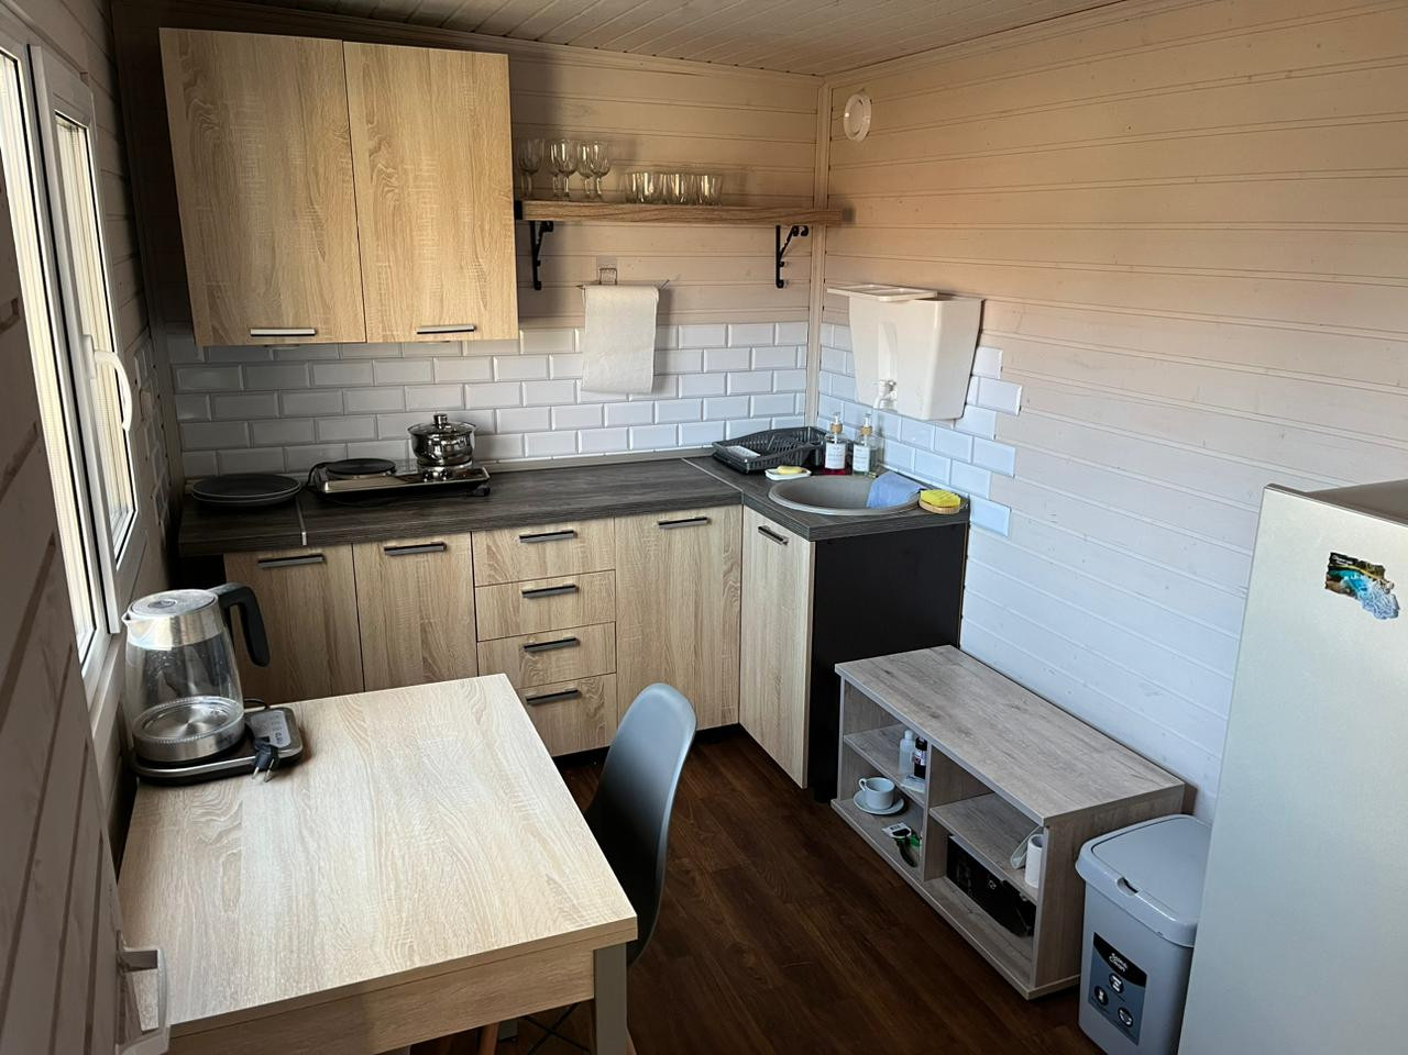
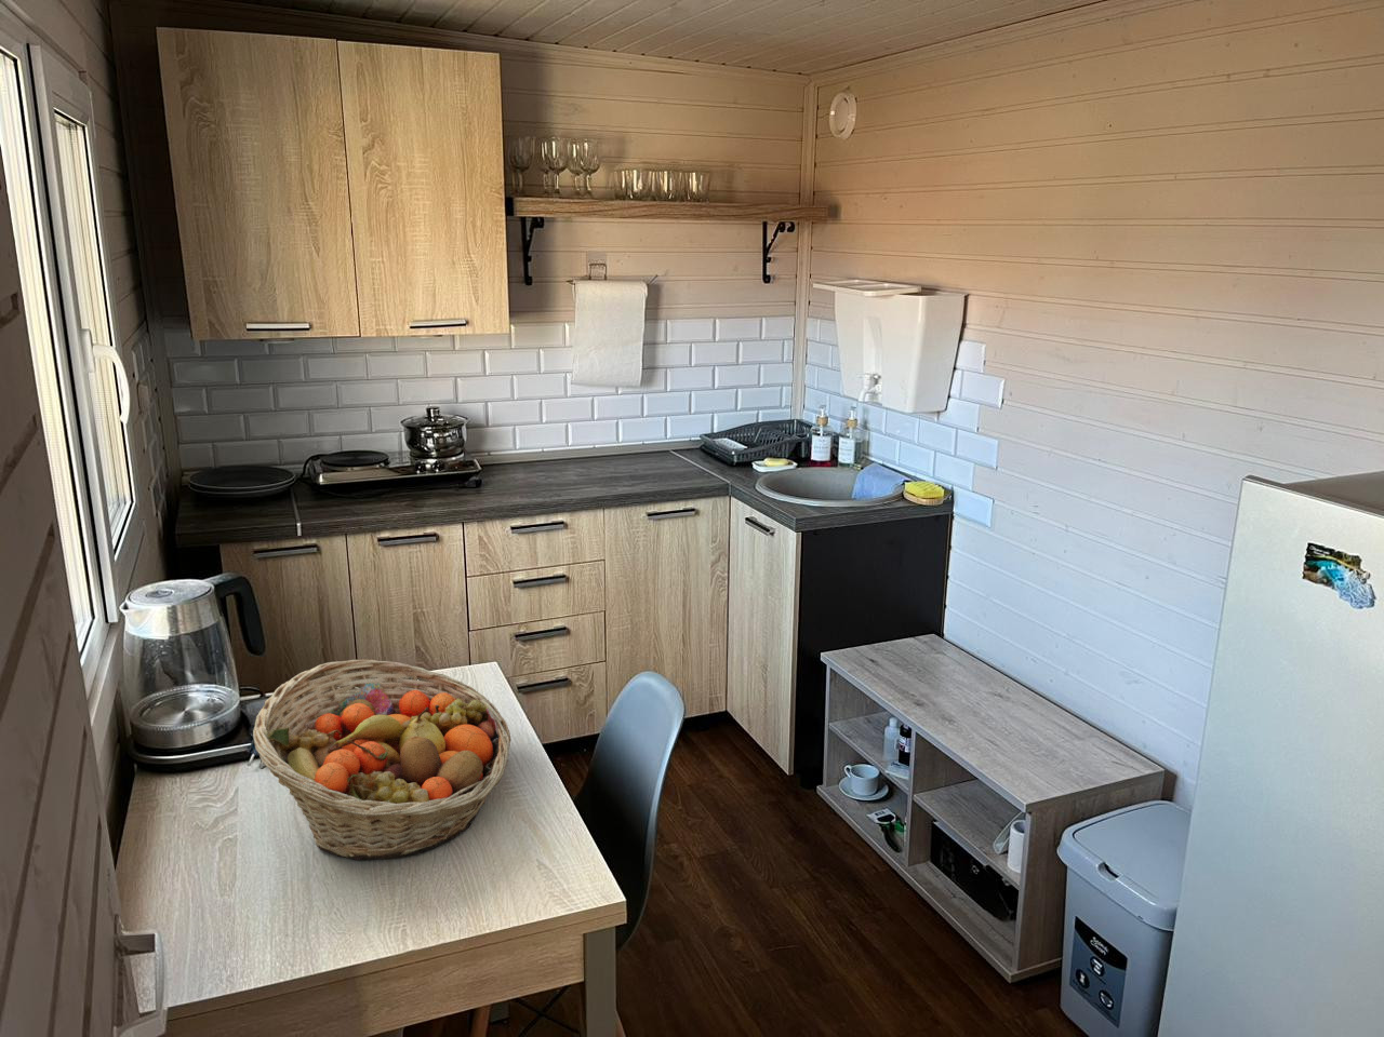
+ fruit basket [252,659,511,861]
